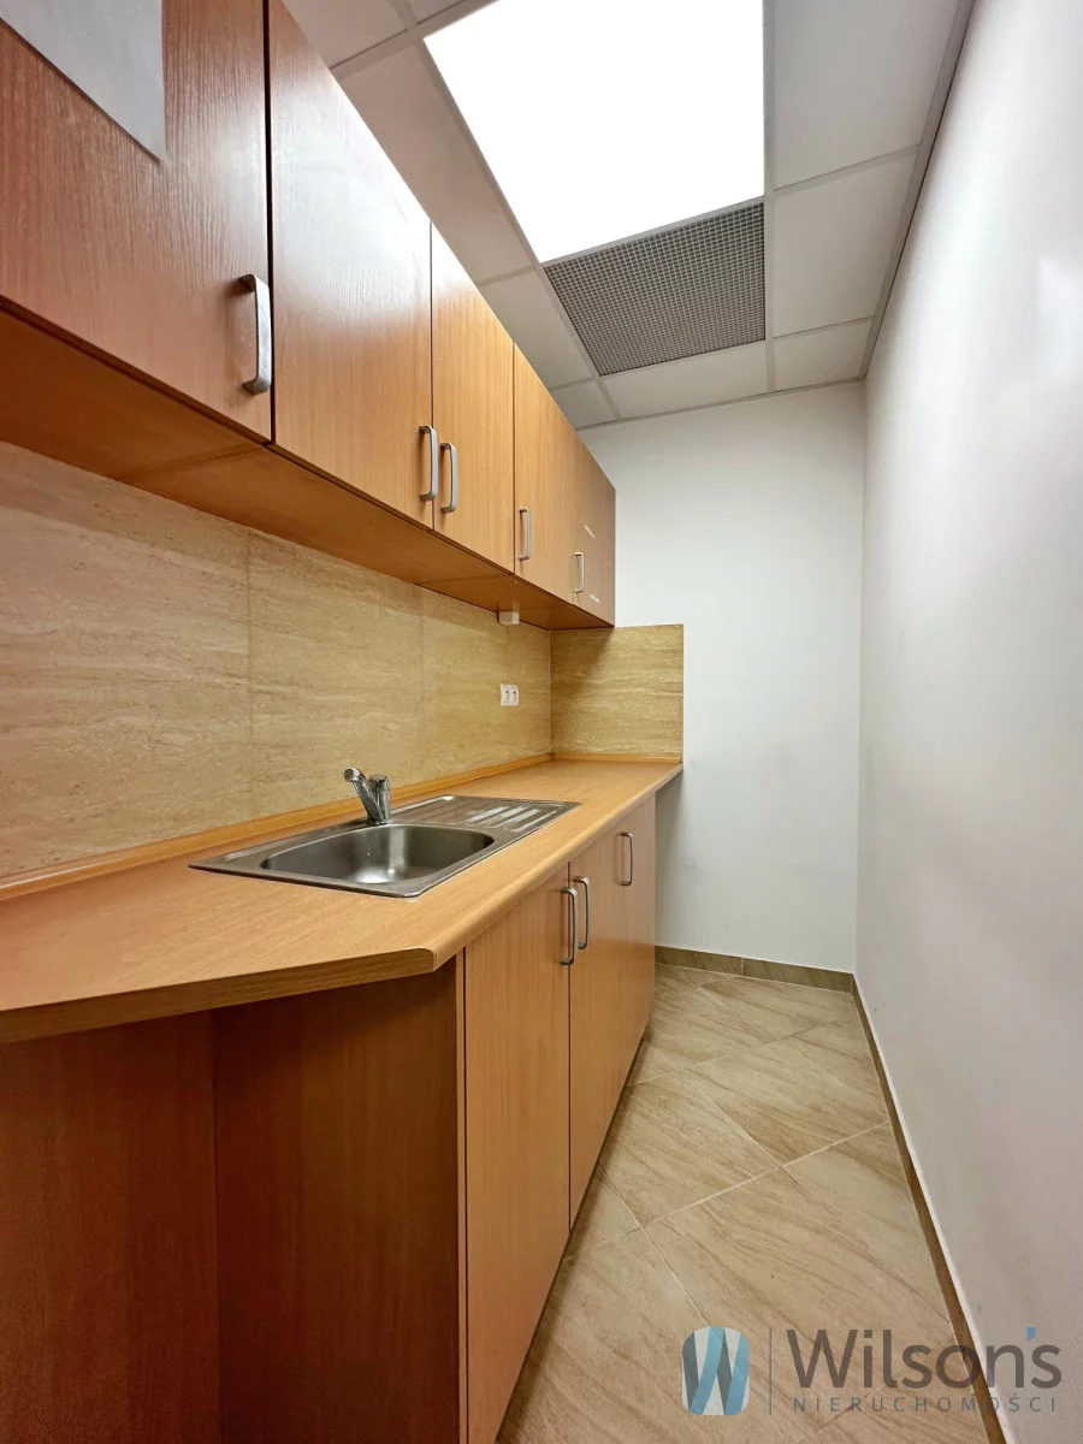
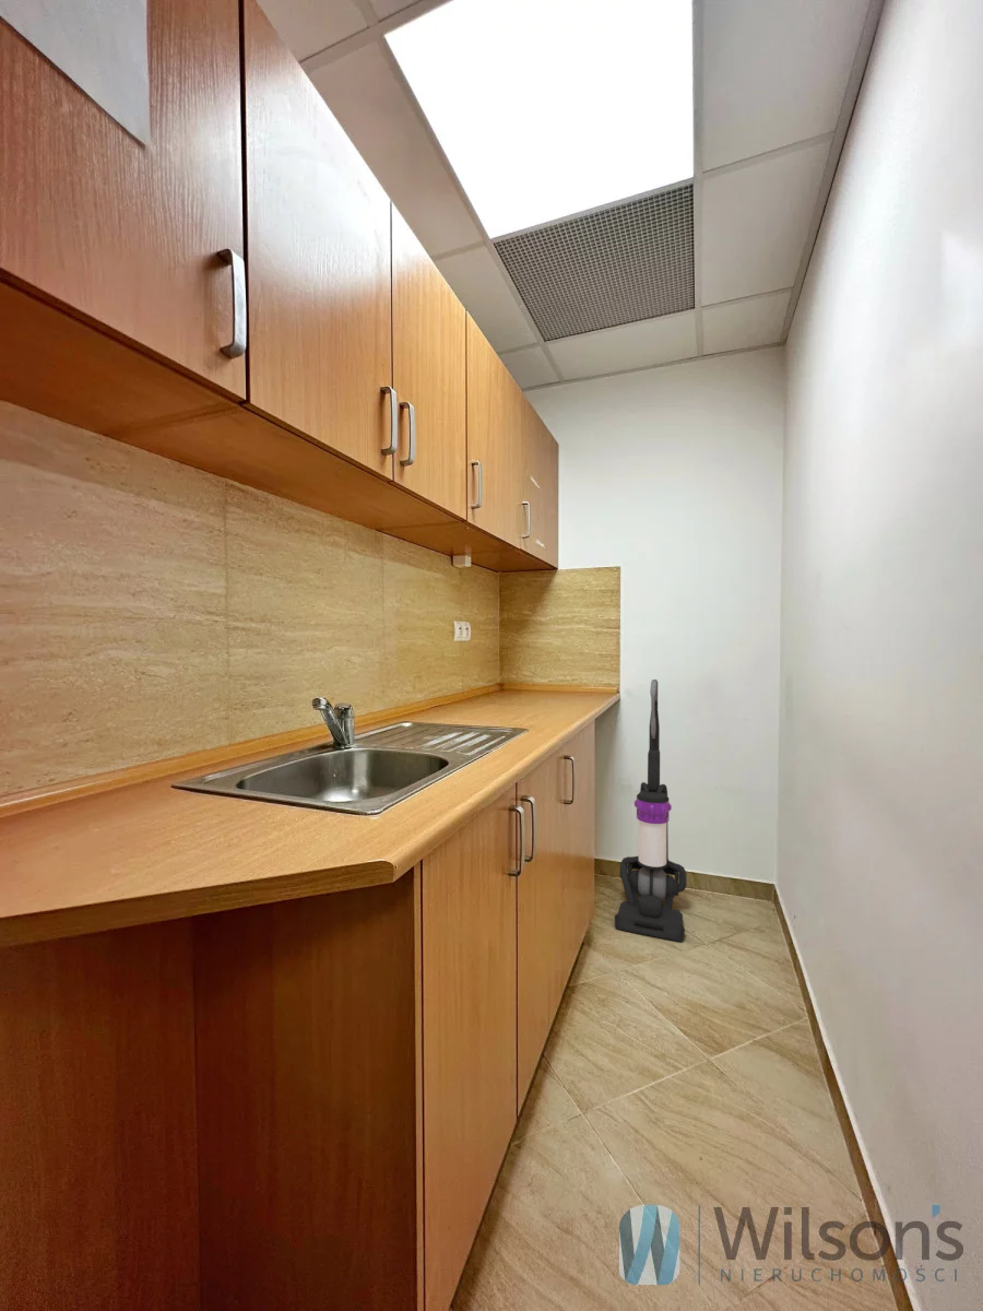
+ vacuum cleaner [614,678,688,943]
